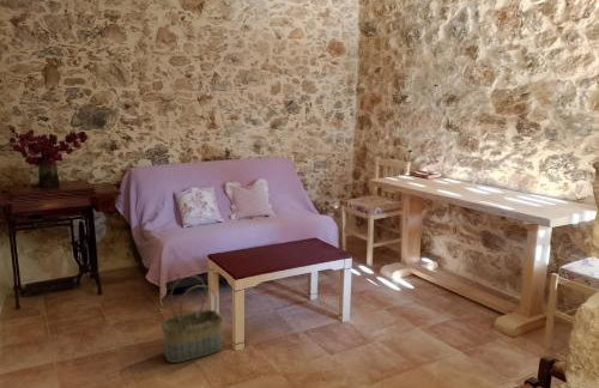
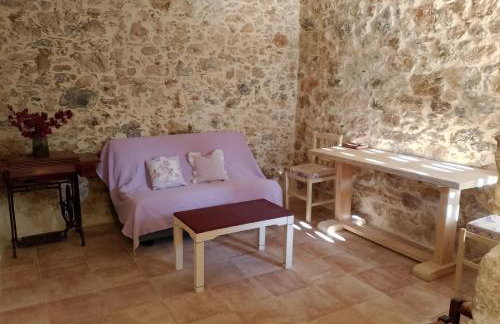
- basket [161,274,224,364]
